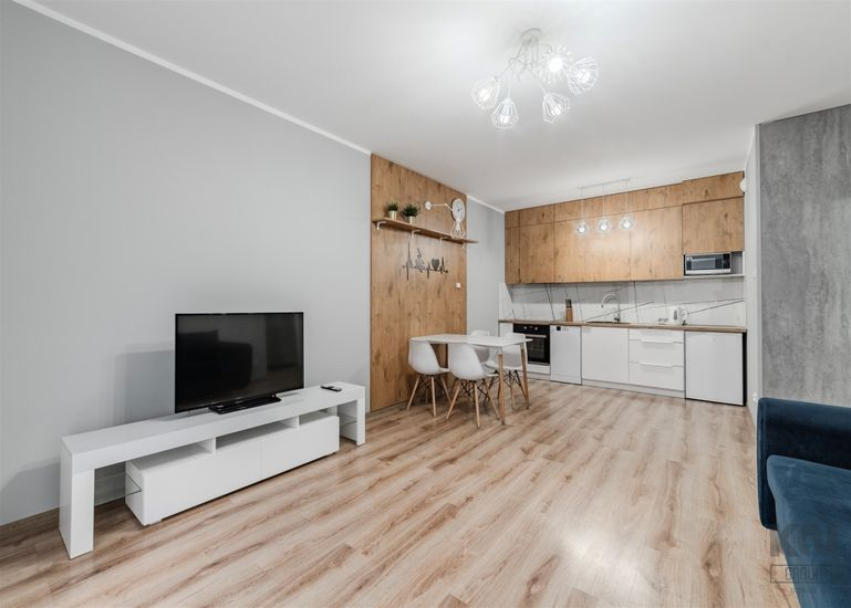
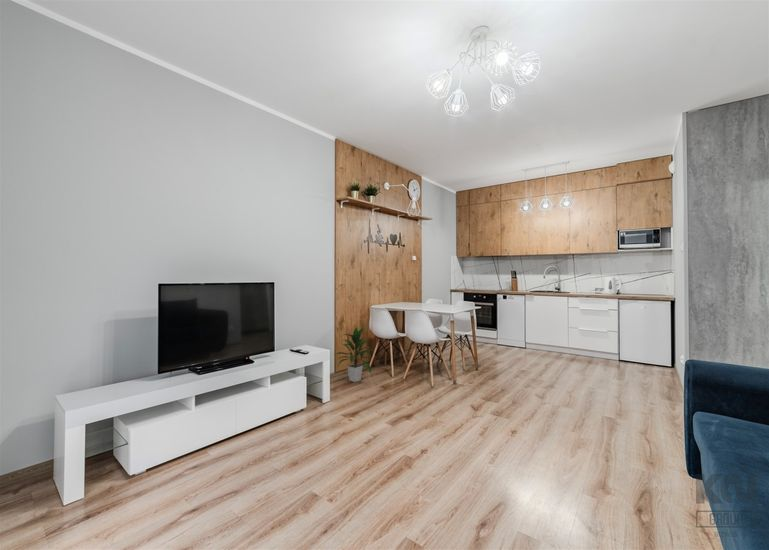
+ indoor plant [333,325,372,383]
